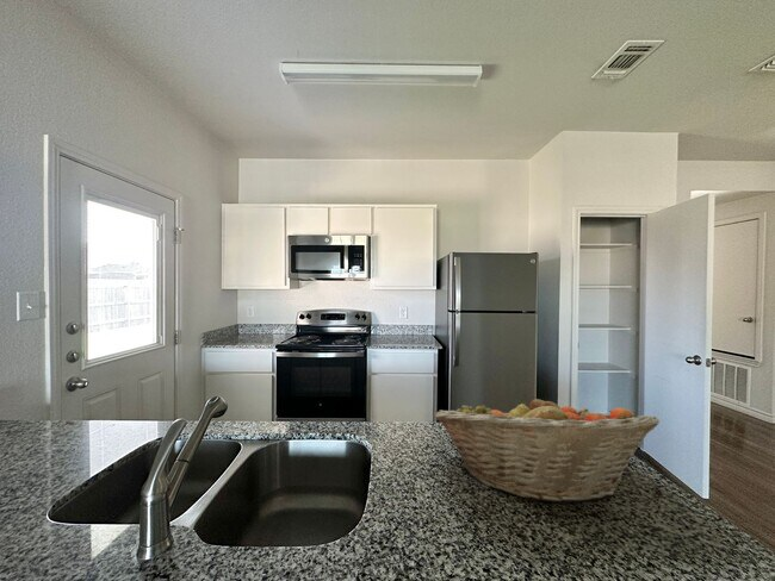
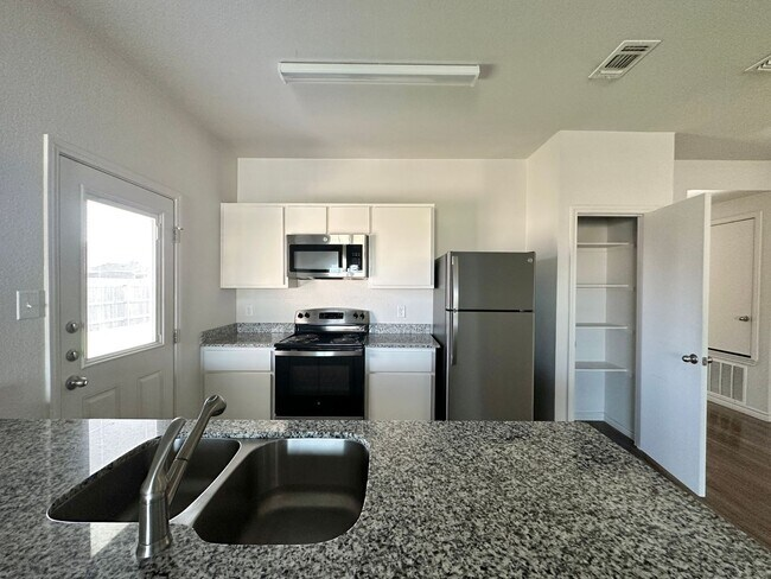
- fruit basket [434,392,661,505]
